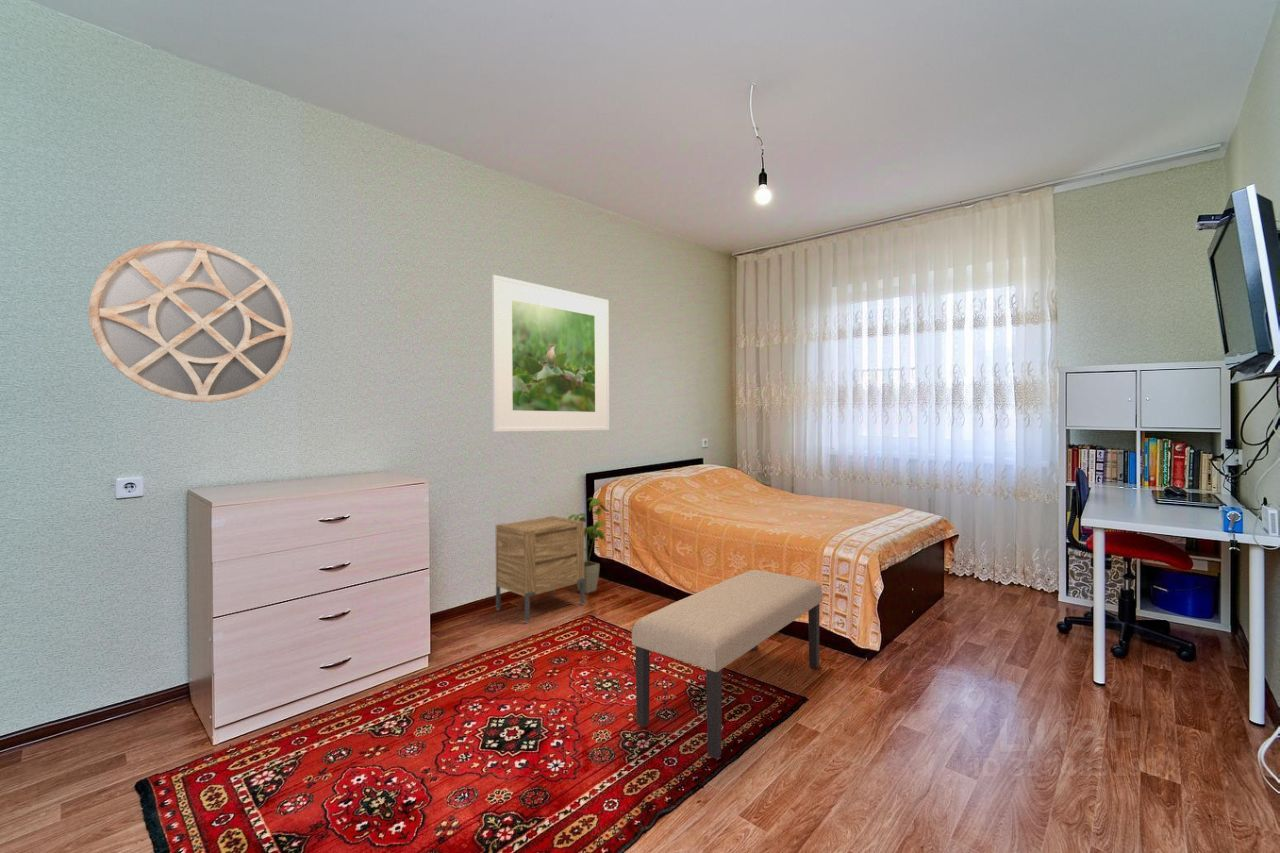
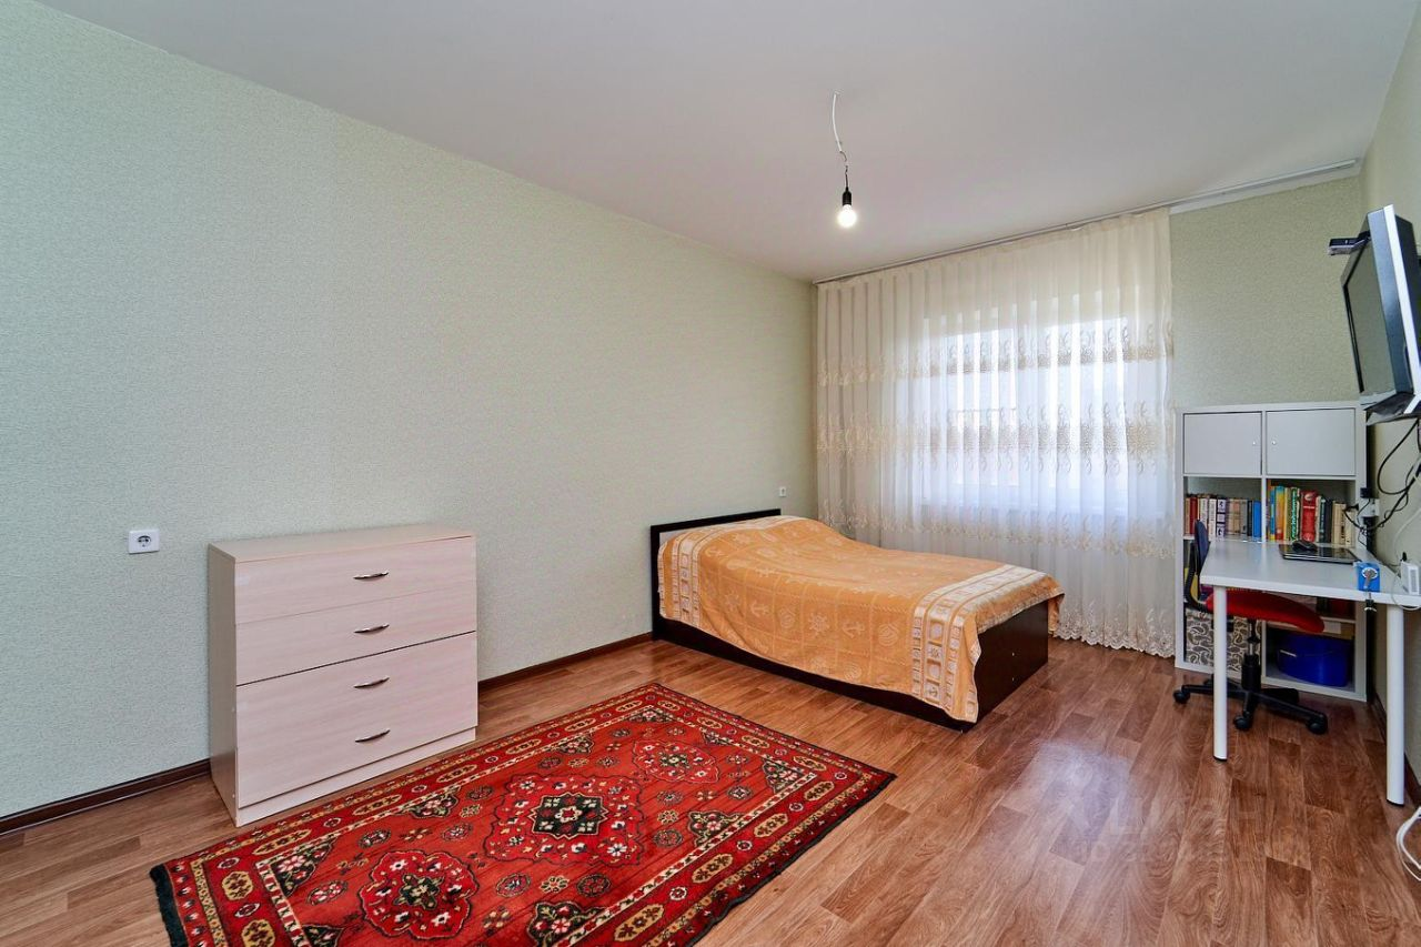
- bench [631,569,823,760]
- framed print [491,274,610,433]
- house plant [567,497,617,595]
- home mirror [88,240,294,403]
- nightstand [495,515,586,623]
